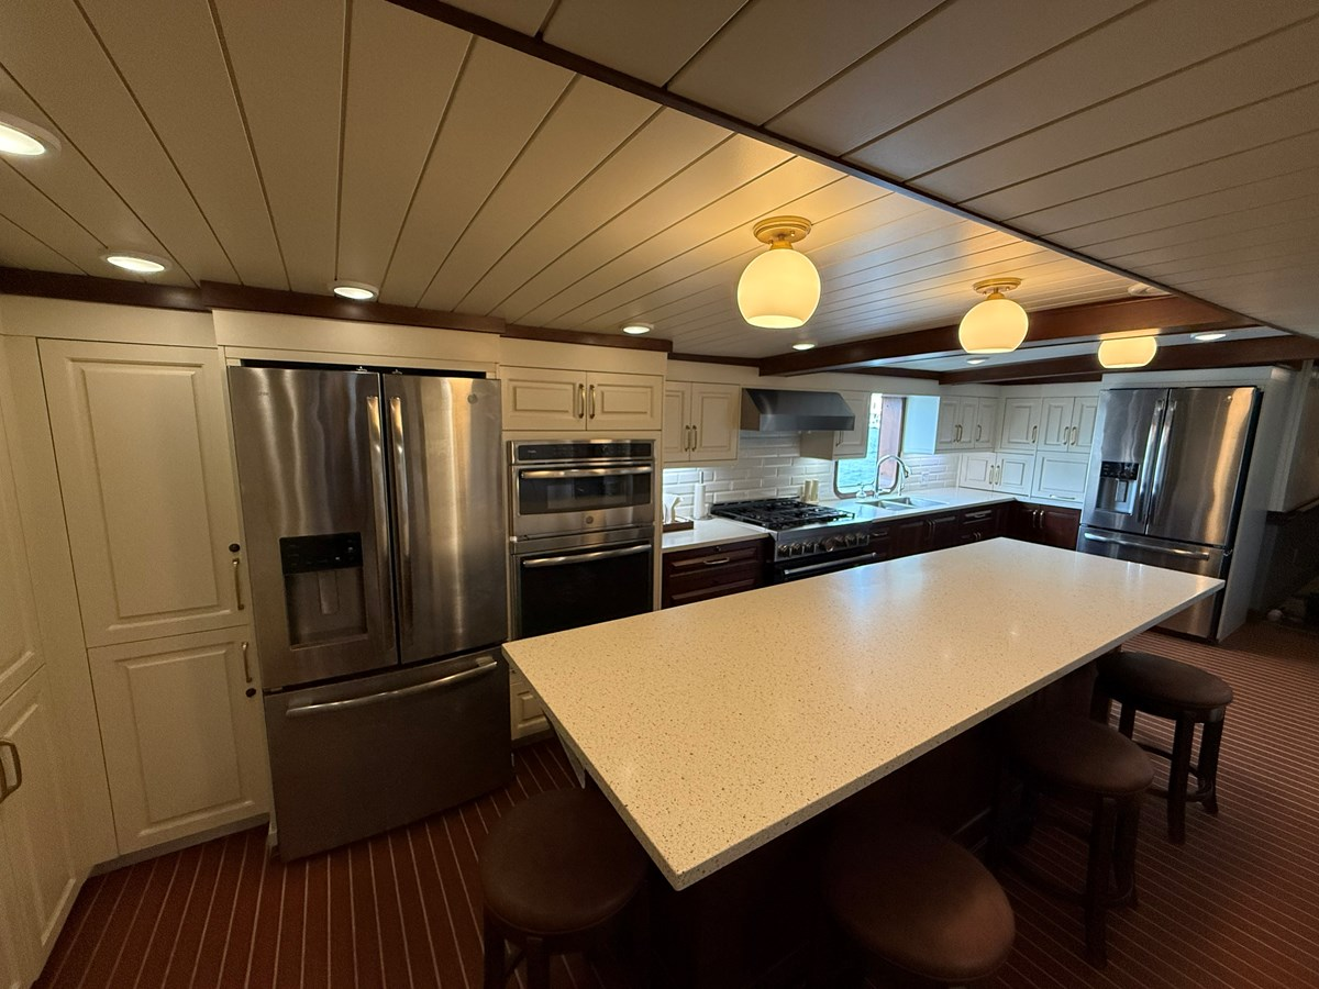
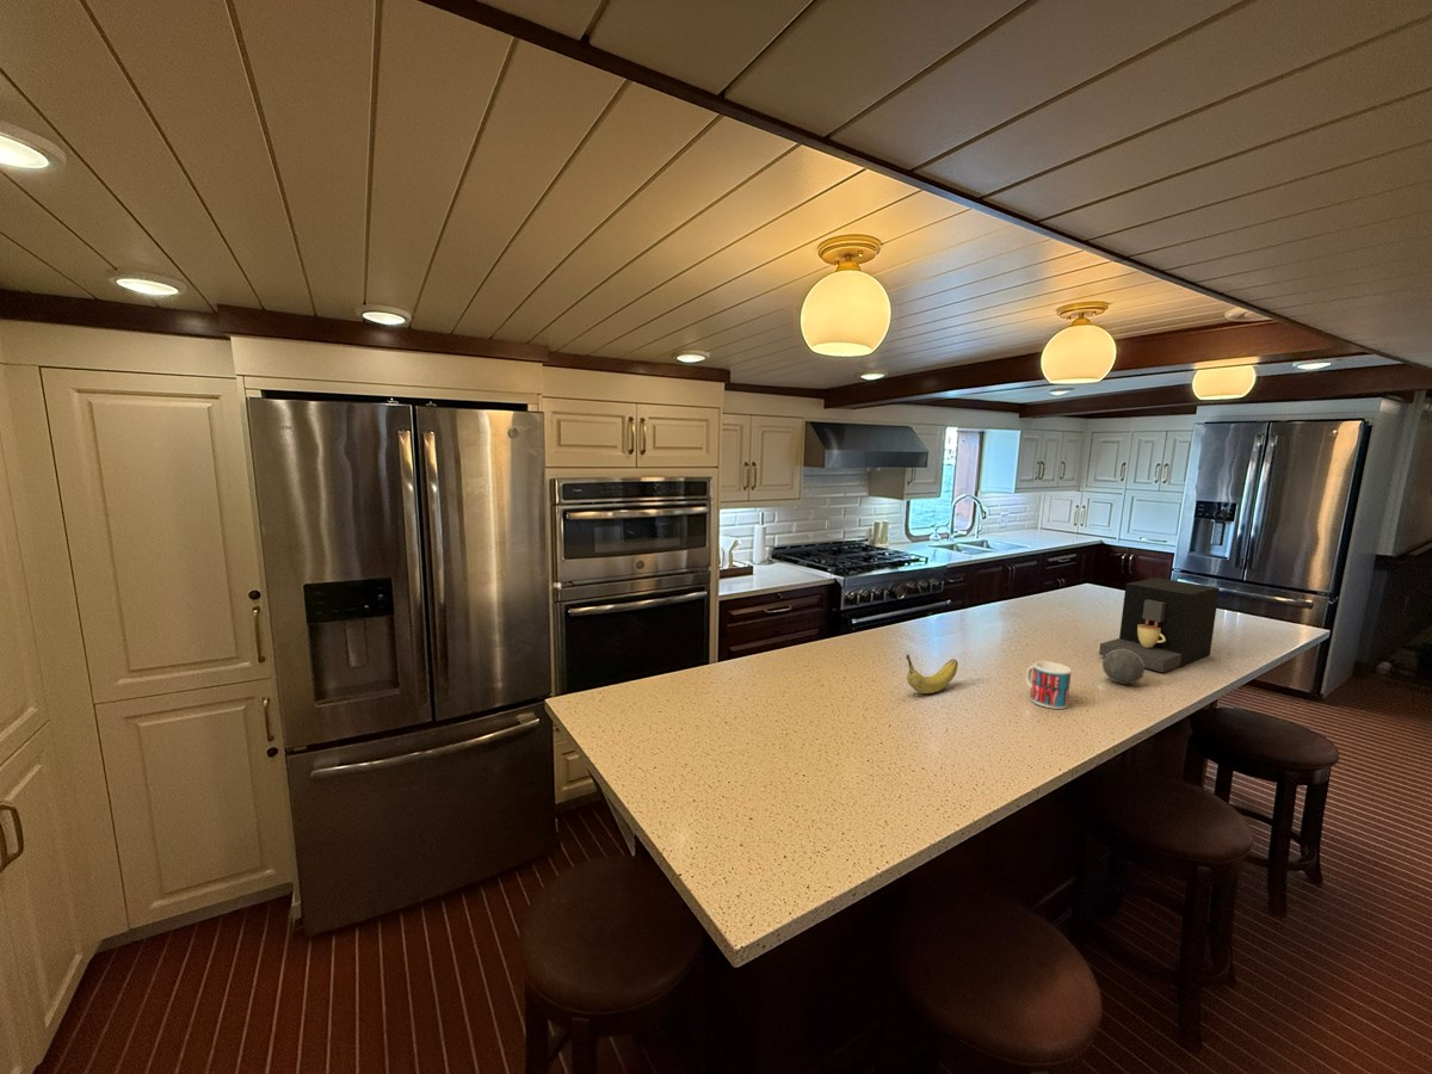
+ fruit [905,653,959,695]
+ coffee maker [1098,576,1221,673]
+ decorative ball [1101,649,1146,685]
+ mug [1025,660,1073,710]
